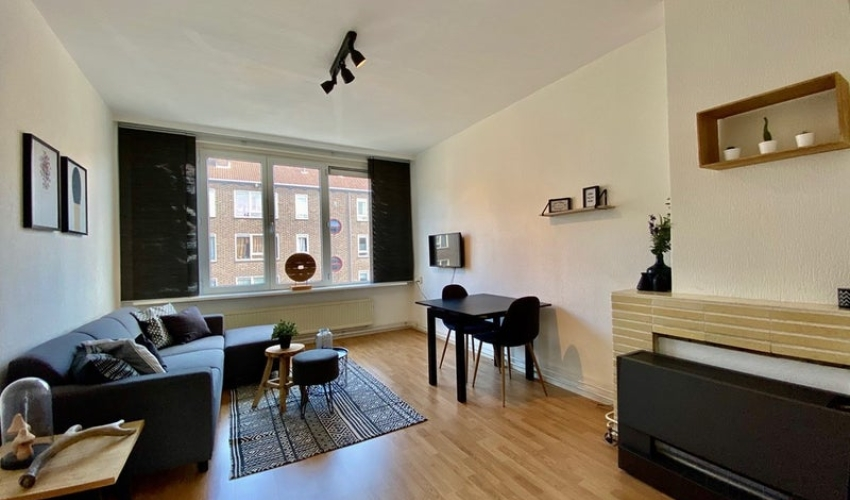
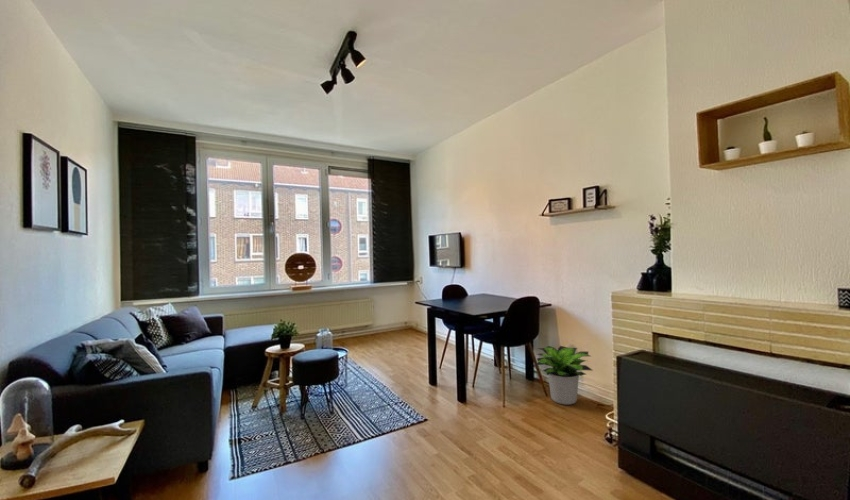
+ potted plant [535,345,593,406]
